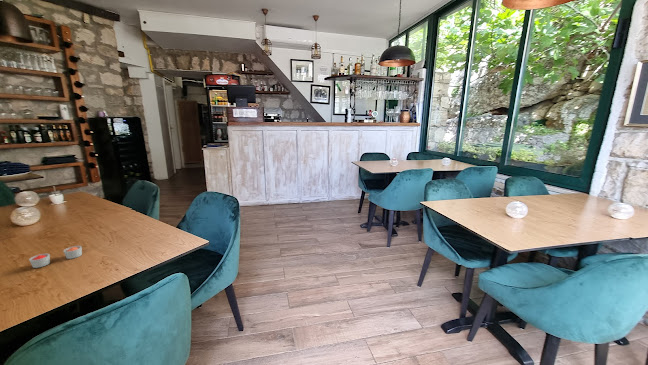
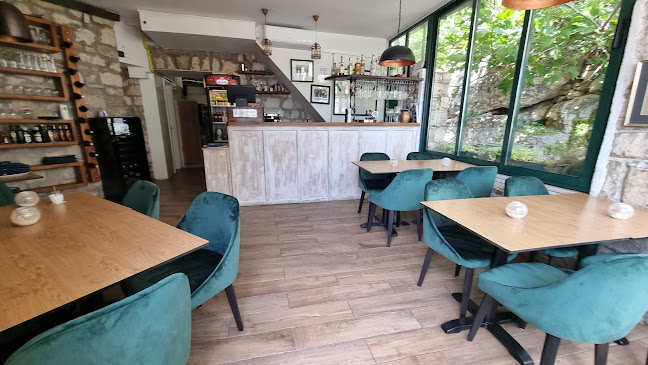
- candle [28,245,83,269]
